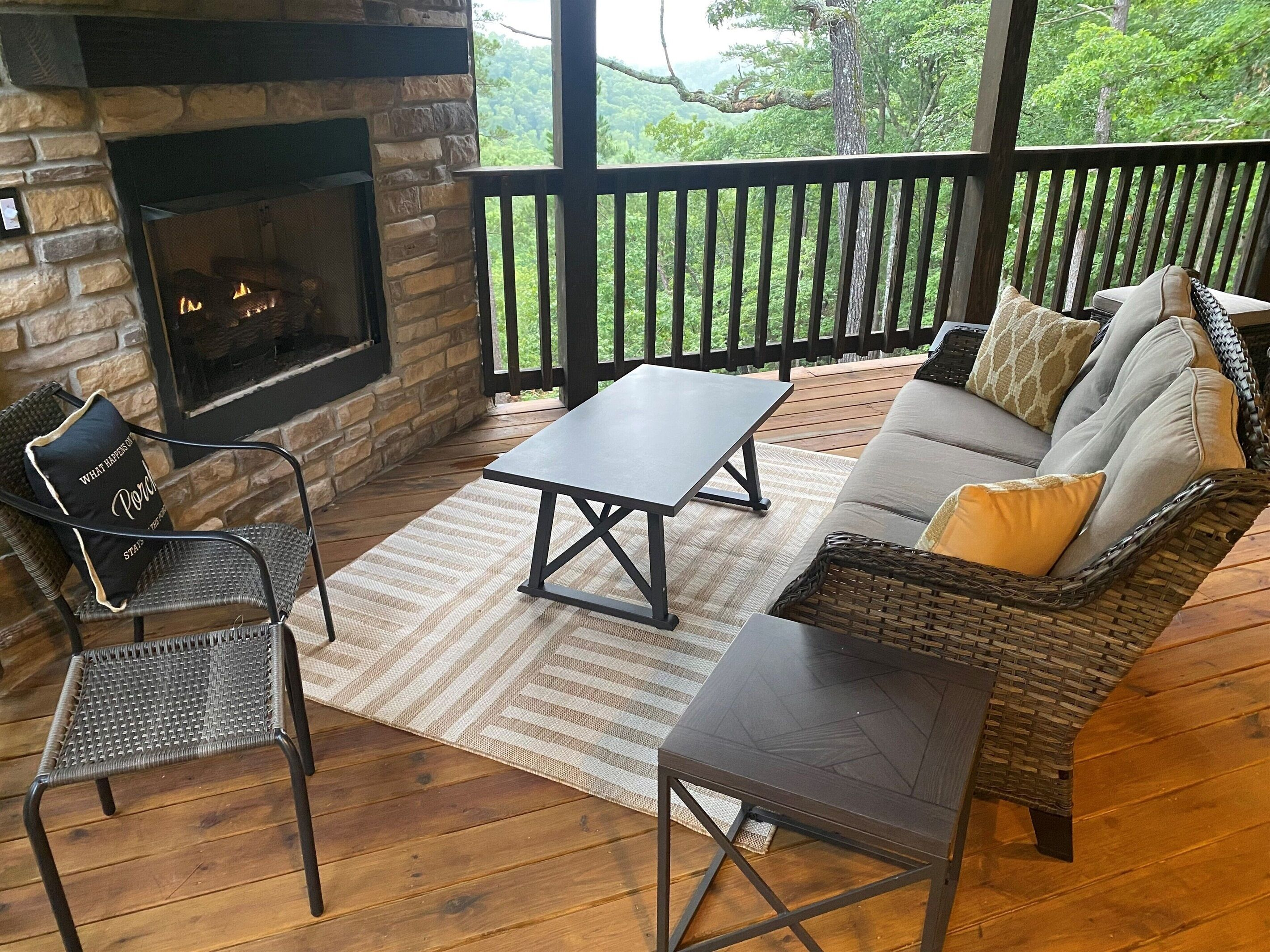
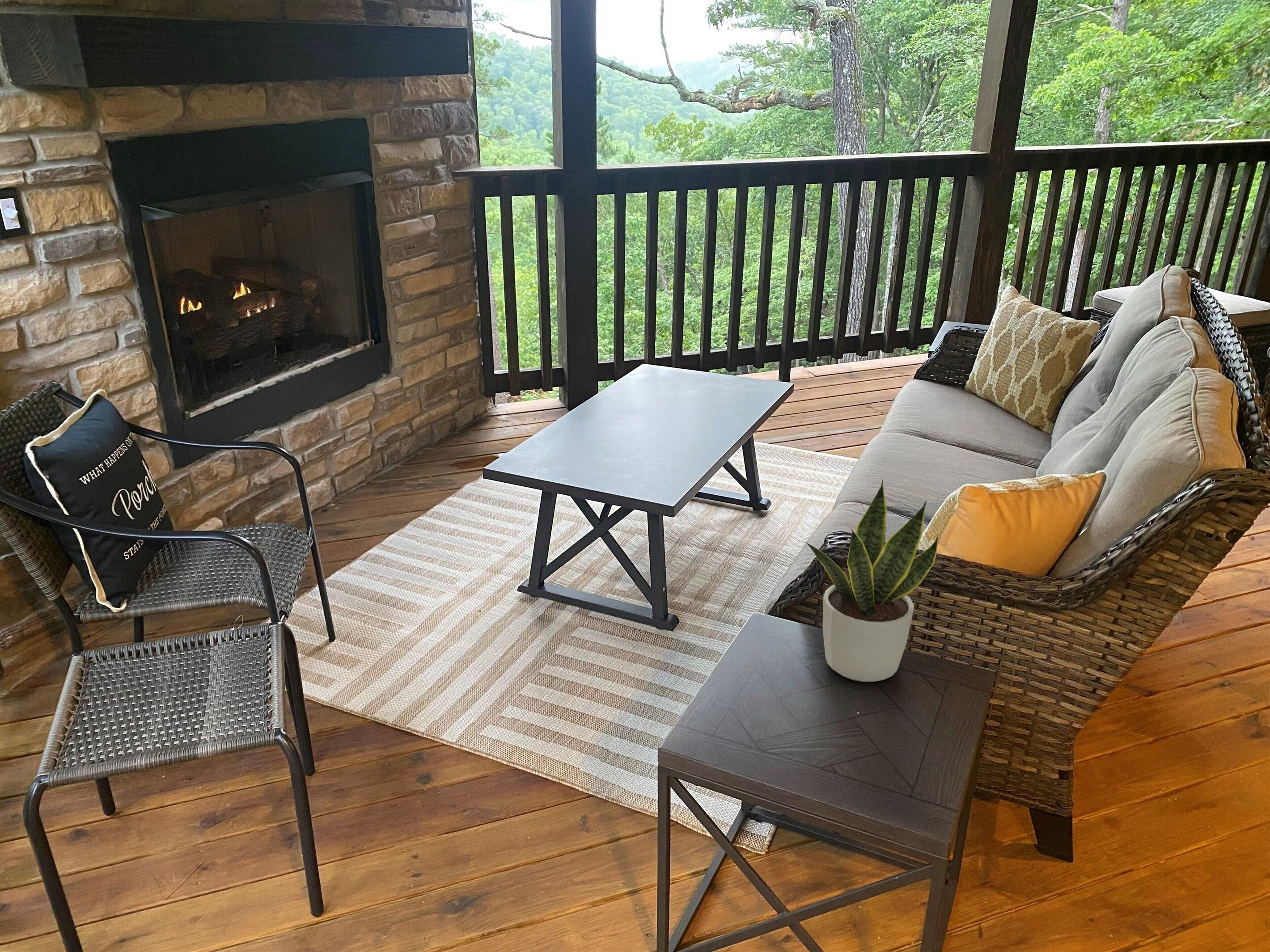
+ potted plant [801,479,938,682]
